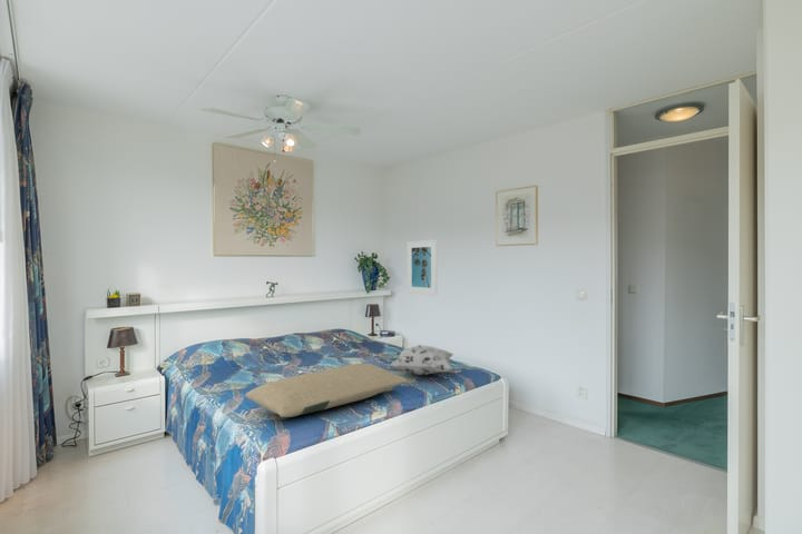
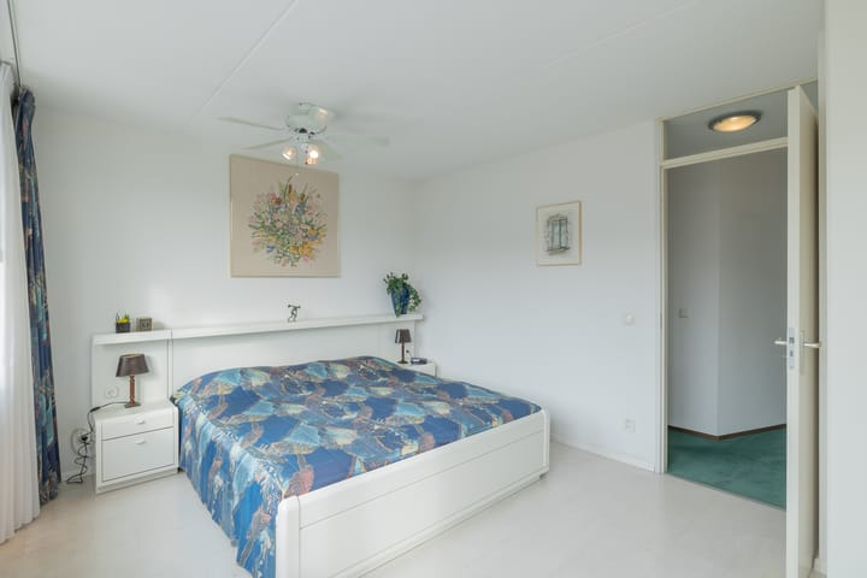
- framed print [405,239,438,296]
- pillow [244,362,409,418]
- decorative pillow [388,344,454,376]
